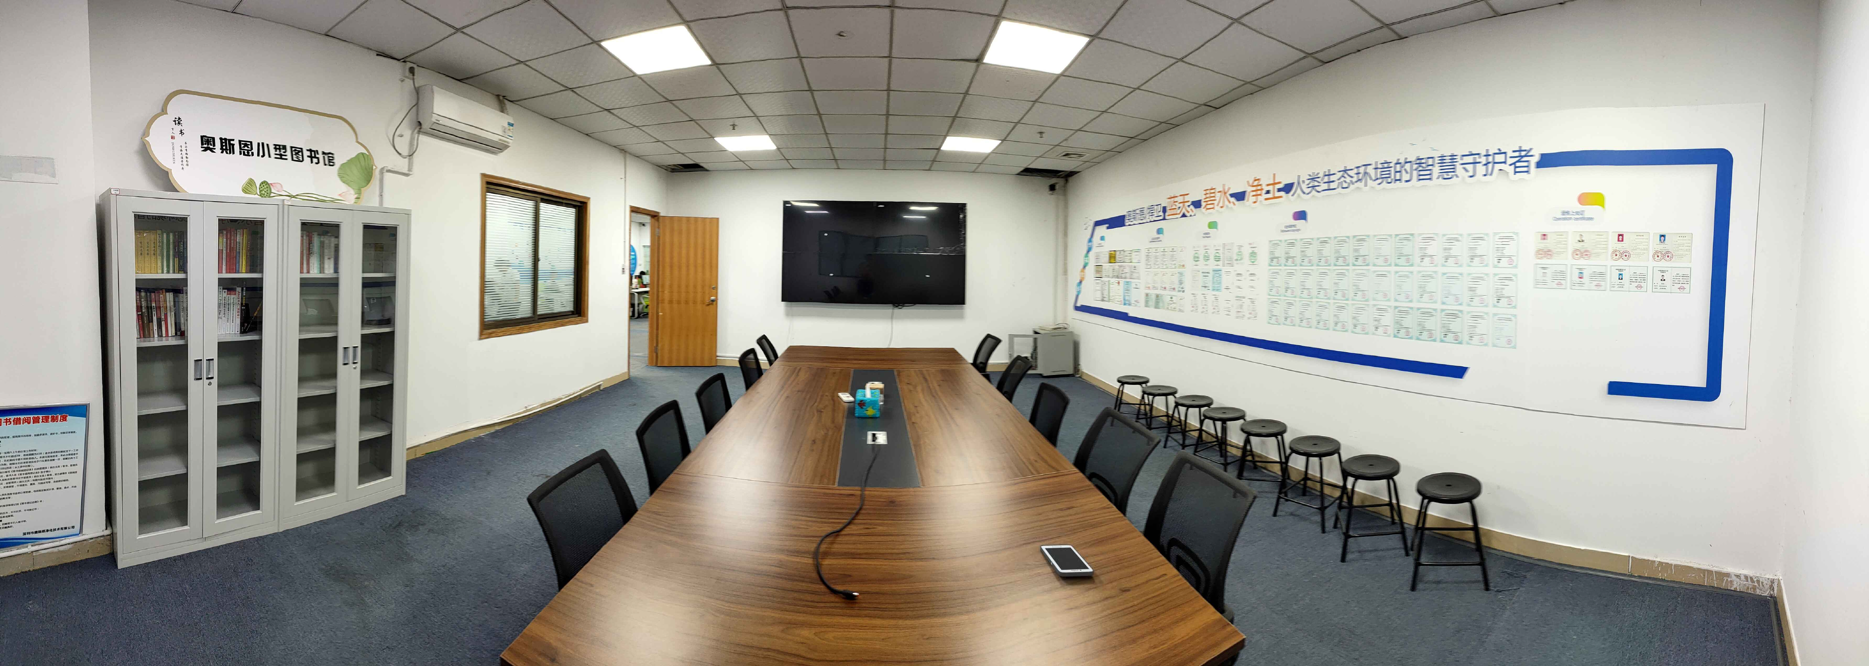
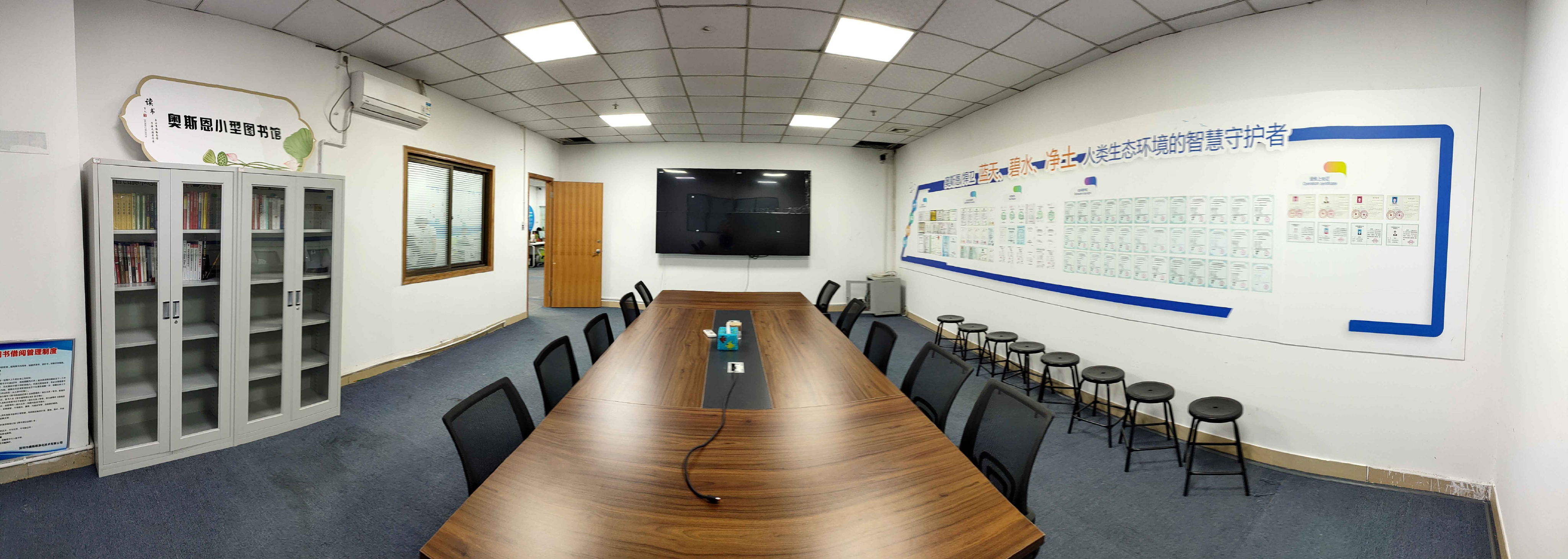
- cell phone [1039,543,1094,577]
